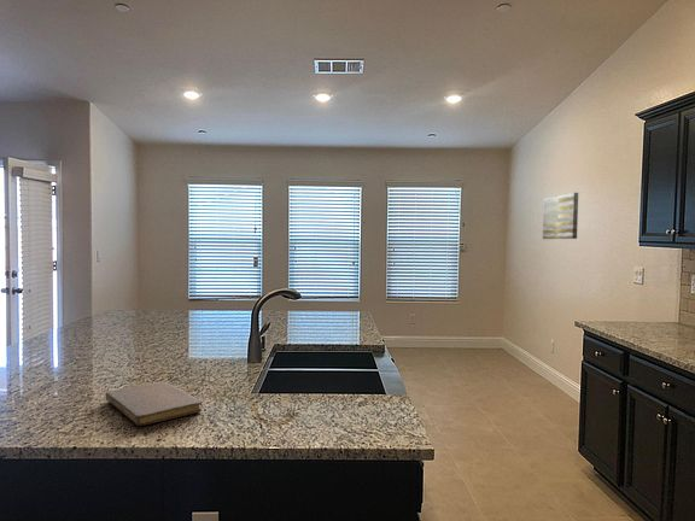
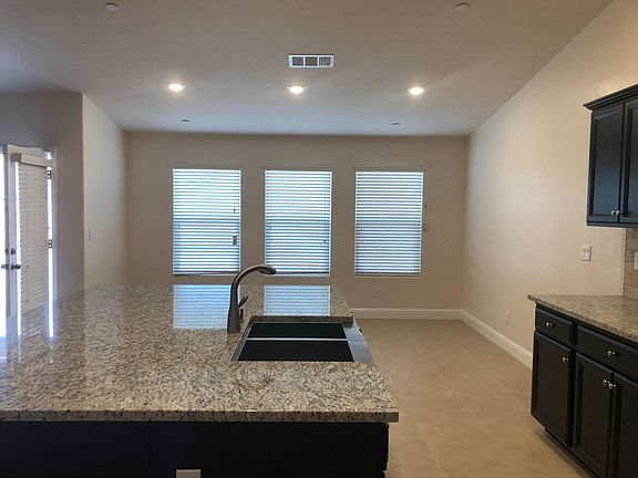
- notebook [104,381,203,427]
- wall art [542,192,579,240]
